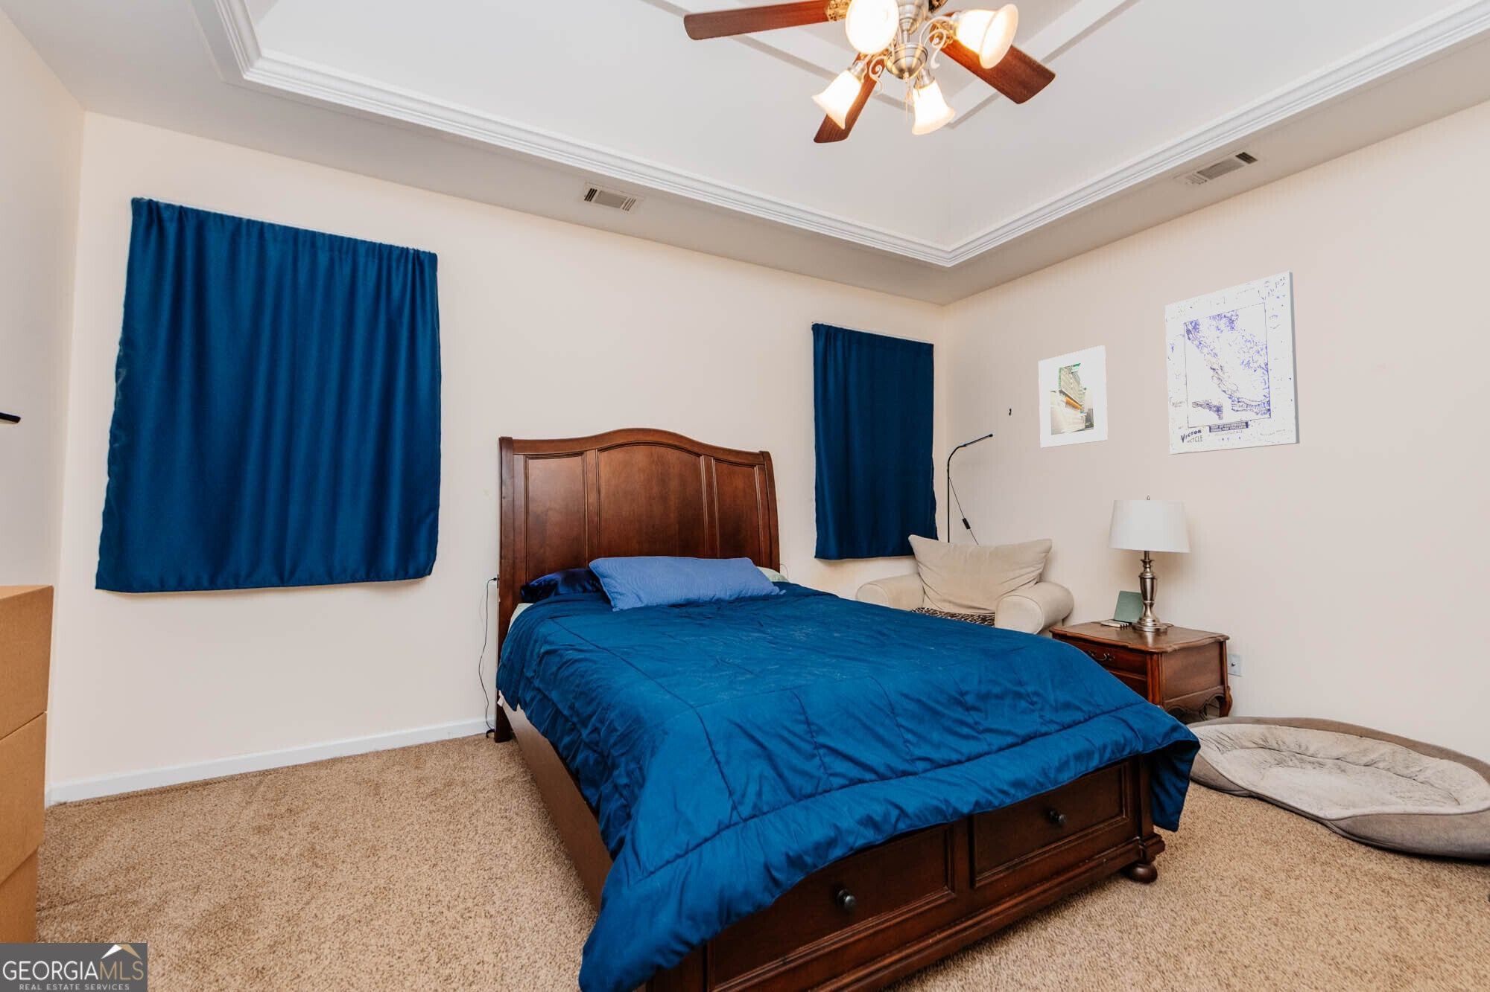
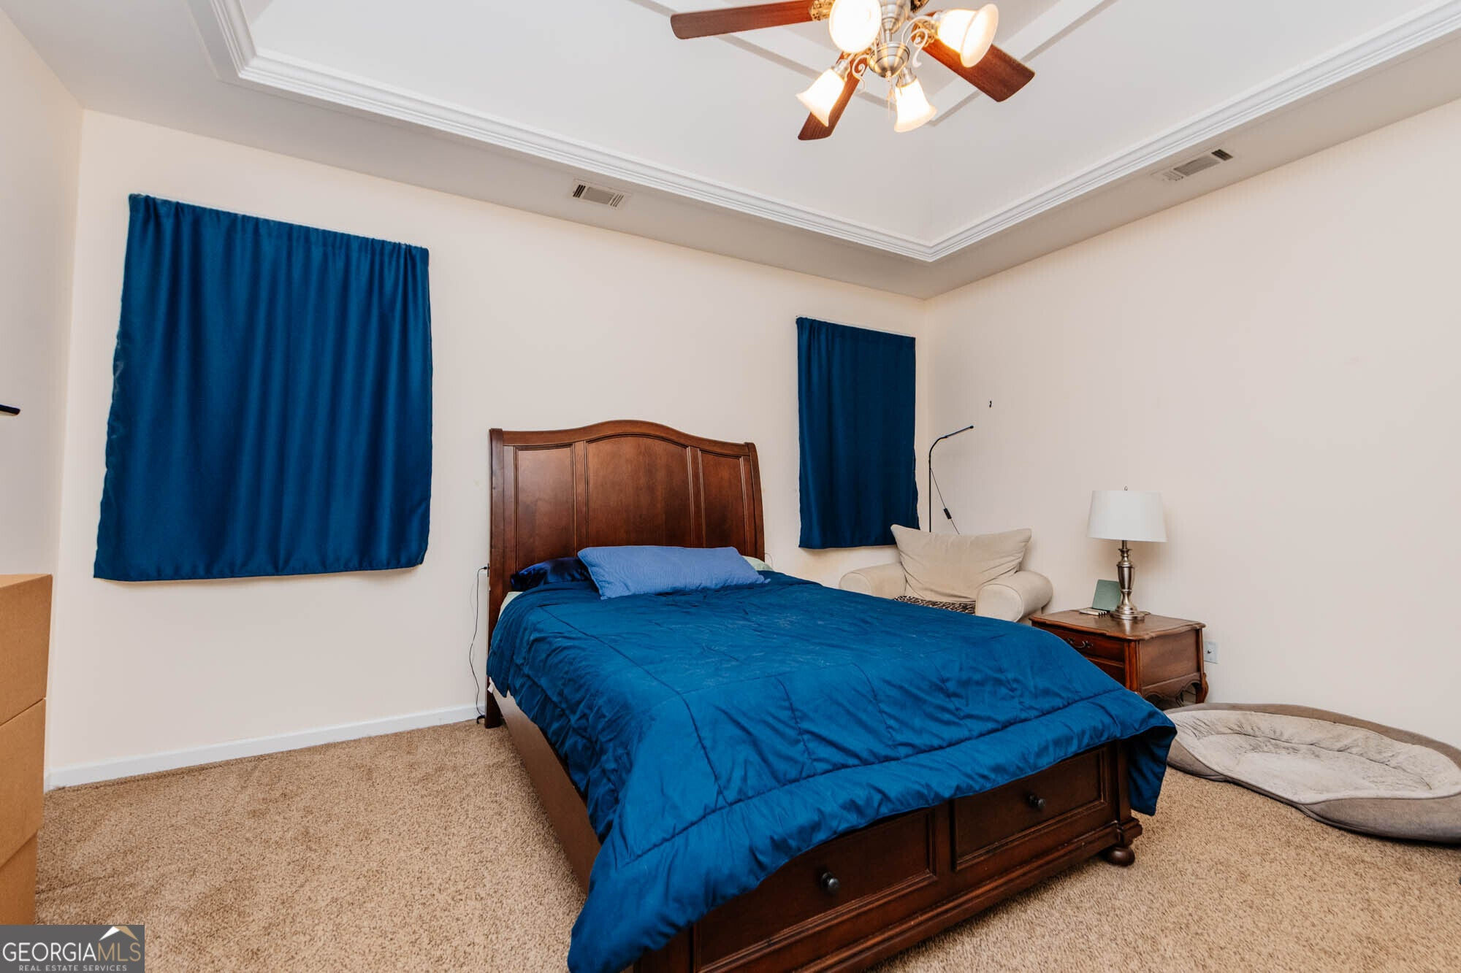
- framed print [1038,344,1109,448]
- wall art [1164,271,1301,455]
